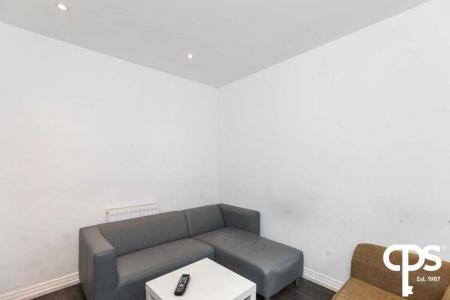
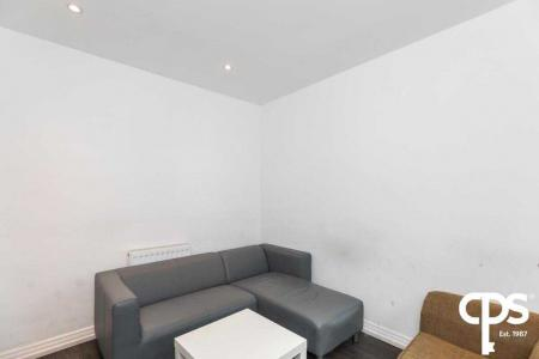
- remote control [173,273,191,297]
